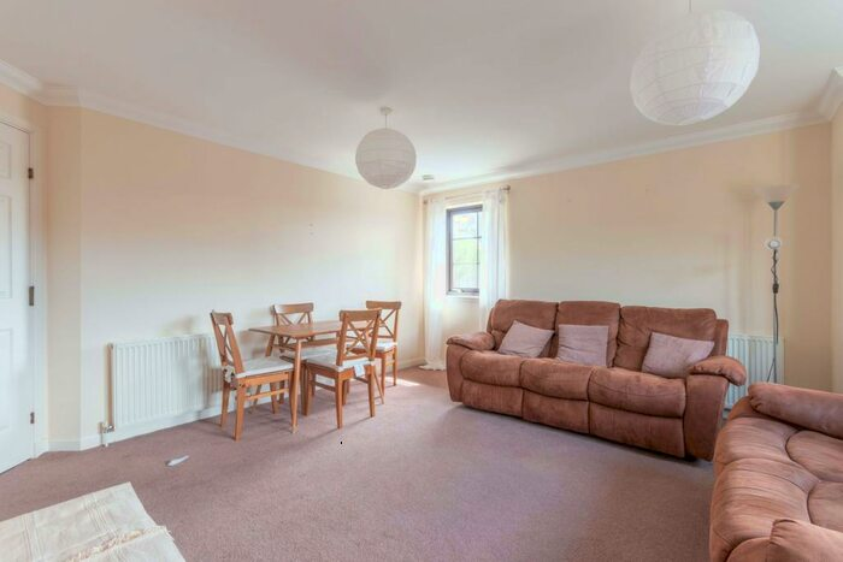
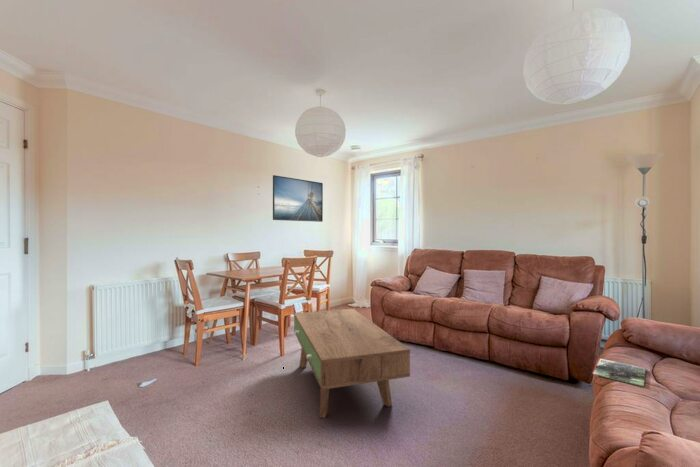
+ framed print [272,174,324,223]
+ coffee table [293,308,411,419]
+ magazine [591,357,647,388]
